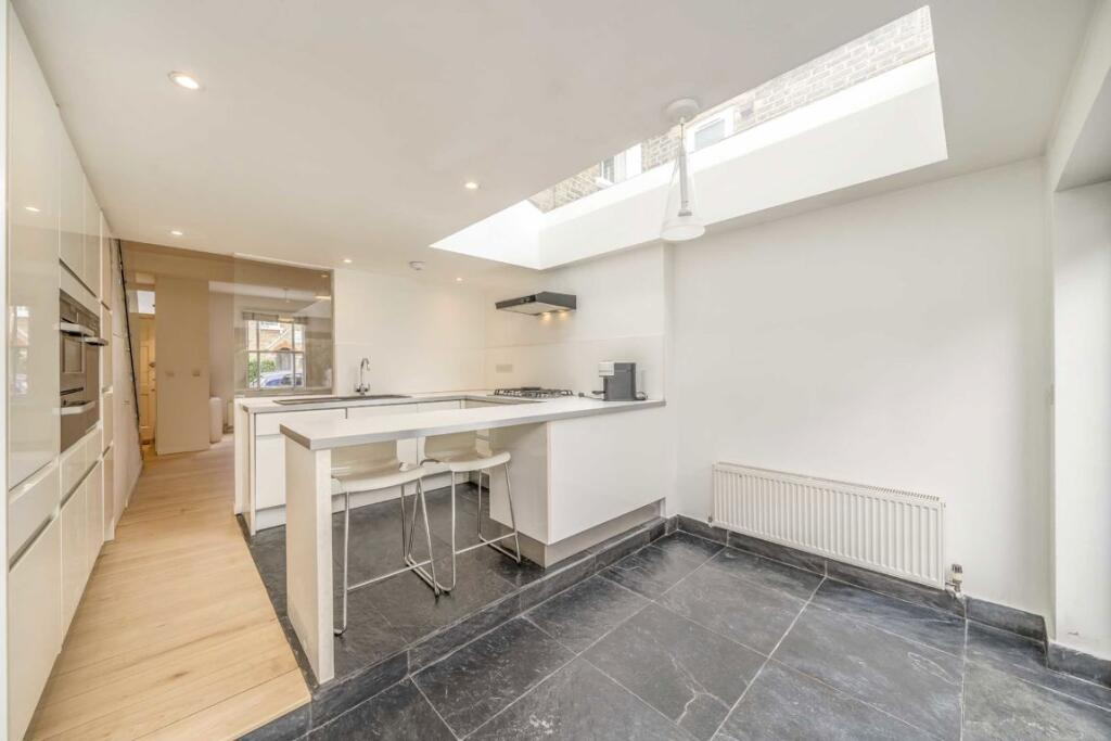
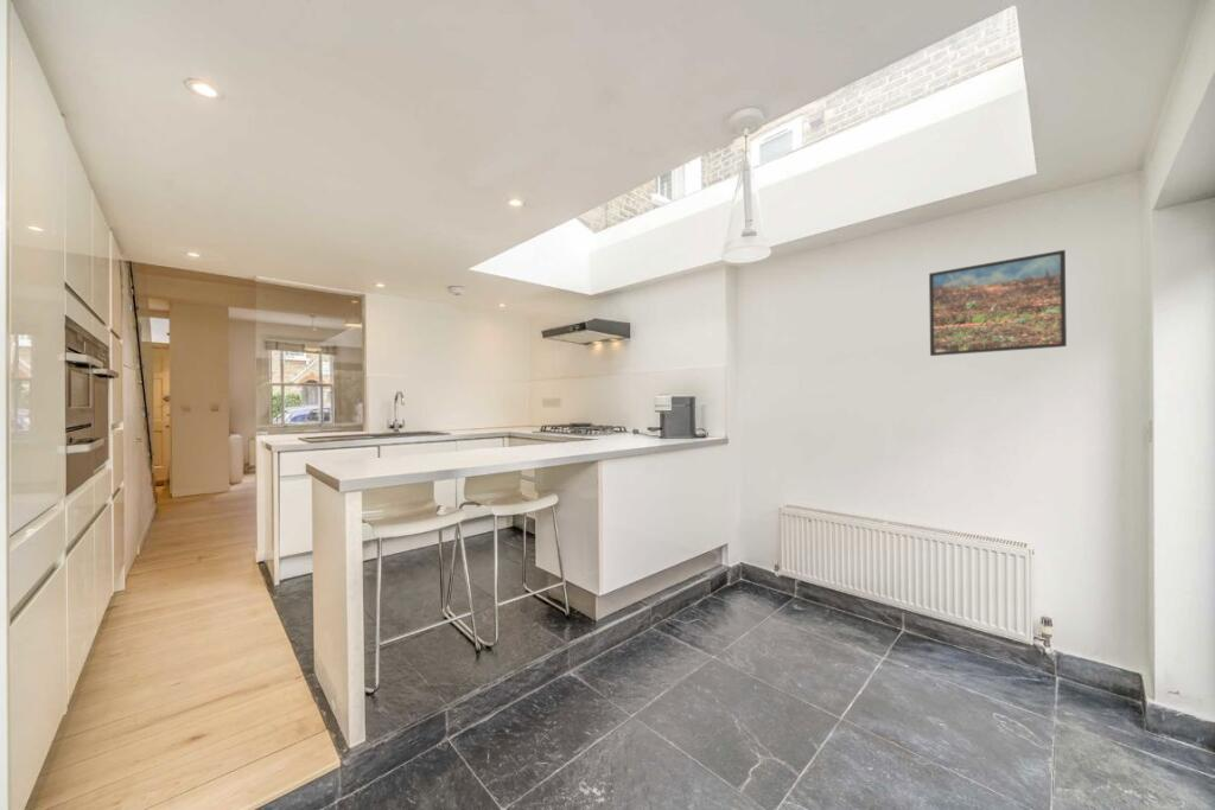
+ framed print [928,249,1068,357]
